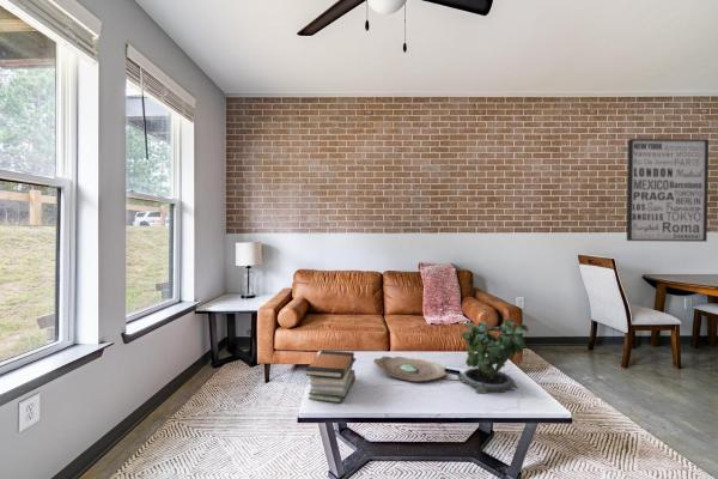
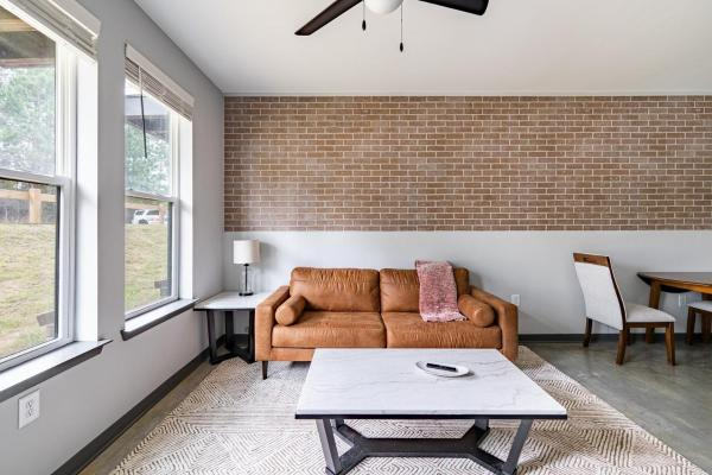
- book stack [304,350,357,405]
- wall art [626,138,710,243]
- potted plant [456,313,529,395]
- decorative bowl [372,354,448,382]
